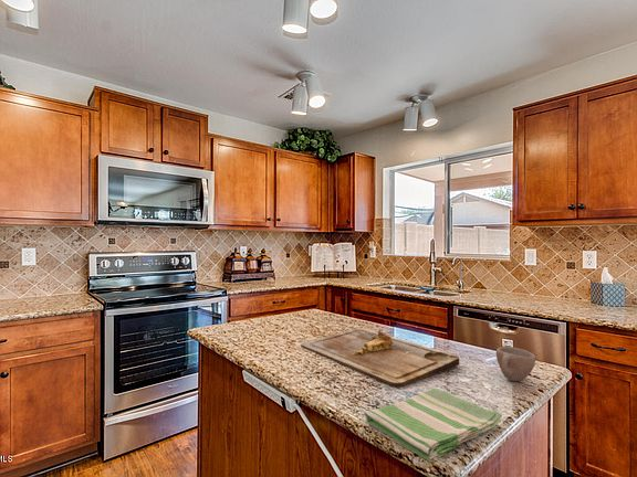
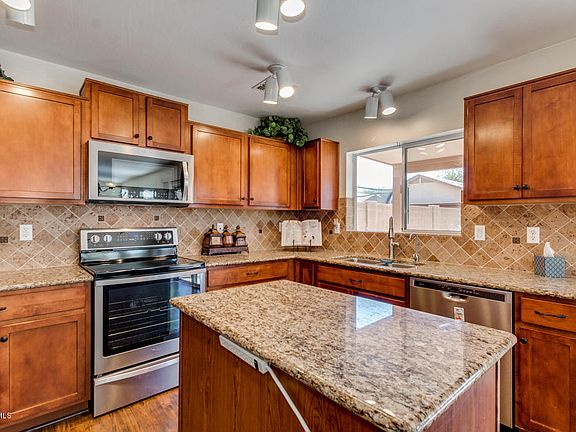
- dish towel [363,388,503,463]
- cutting board [300,327,460,388]
- cup [495,346,536,382]
